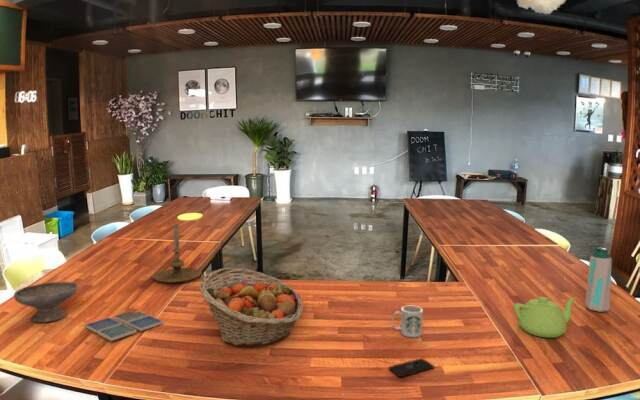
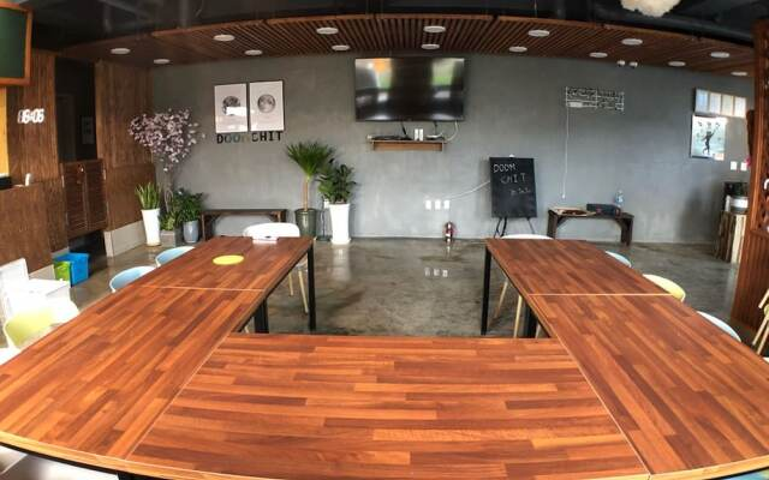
- bowl [13,281,79,323]
- fruit basket [198,267,304,347]
- water bottle [584,244,613,313]
- mug [391,305,424,338]
- drink coaster [83,309,165,342]
- smartphone [388,357,436,378]
- teapot [512,296,577,339]
- candle holder [151,224,203,284]
